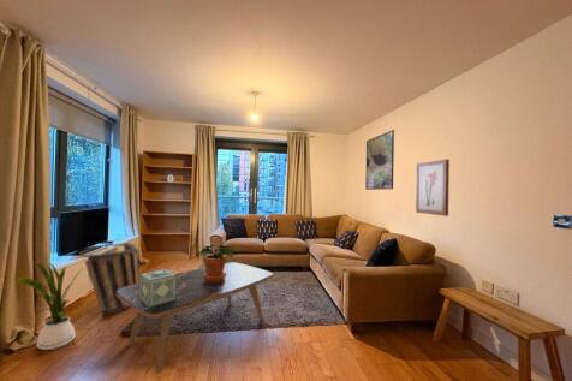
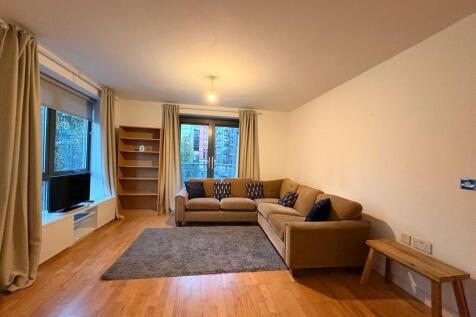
- basket [78,242,141,314]
- wall art [415,159,451,218]
- potted plant [198,244,233,282]
- coffee table [117,261,274,374]
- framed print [364,129,395,191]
- house plant [13,261,83,351]
- decorative box [139,268,177,308]
